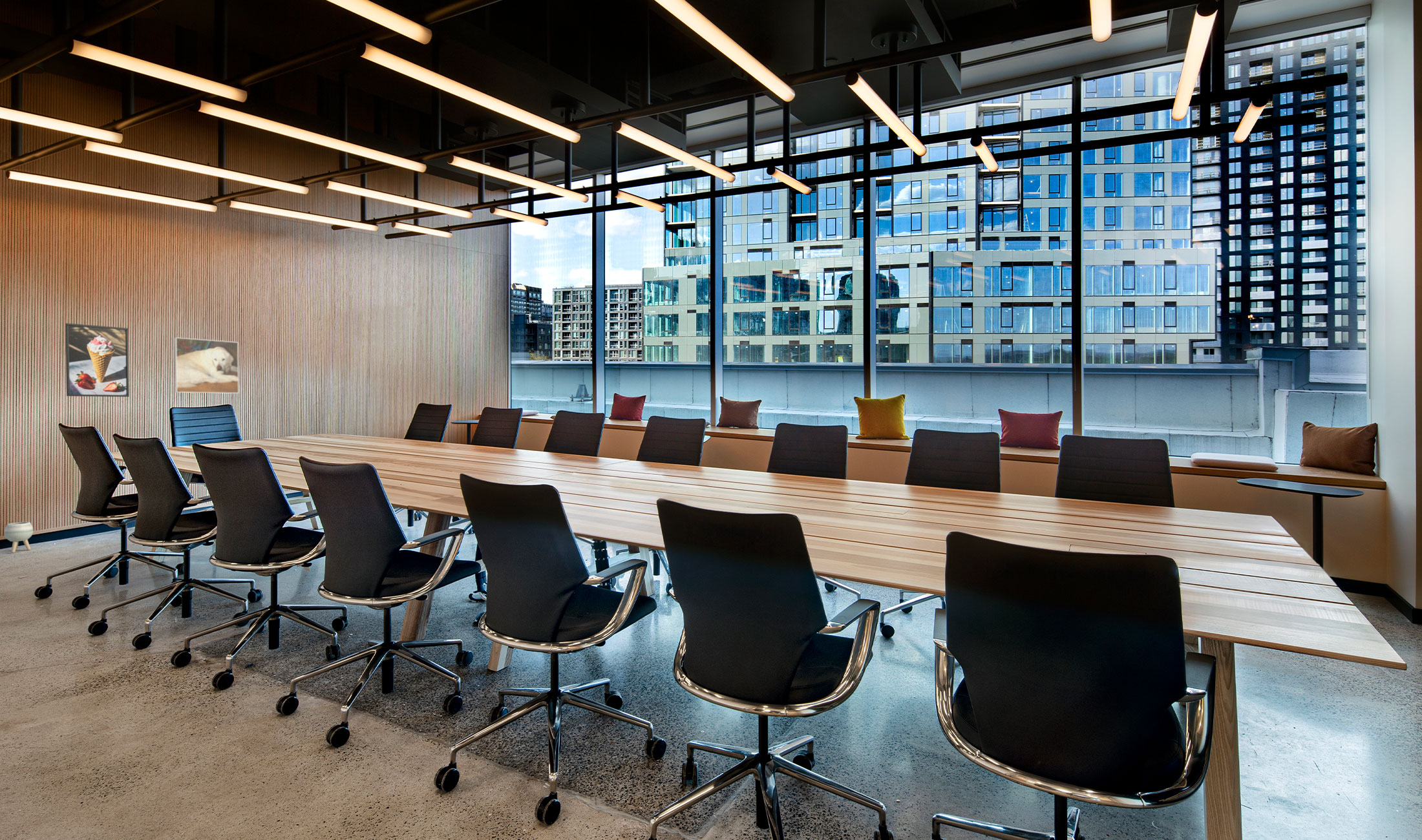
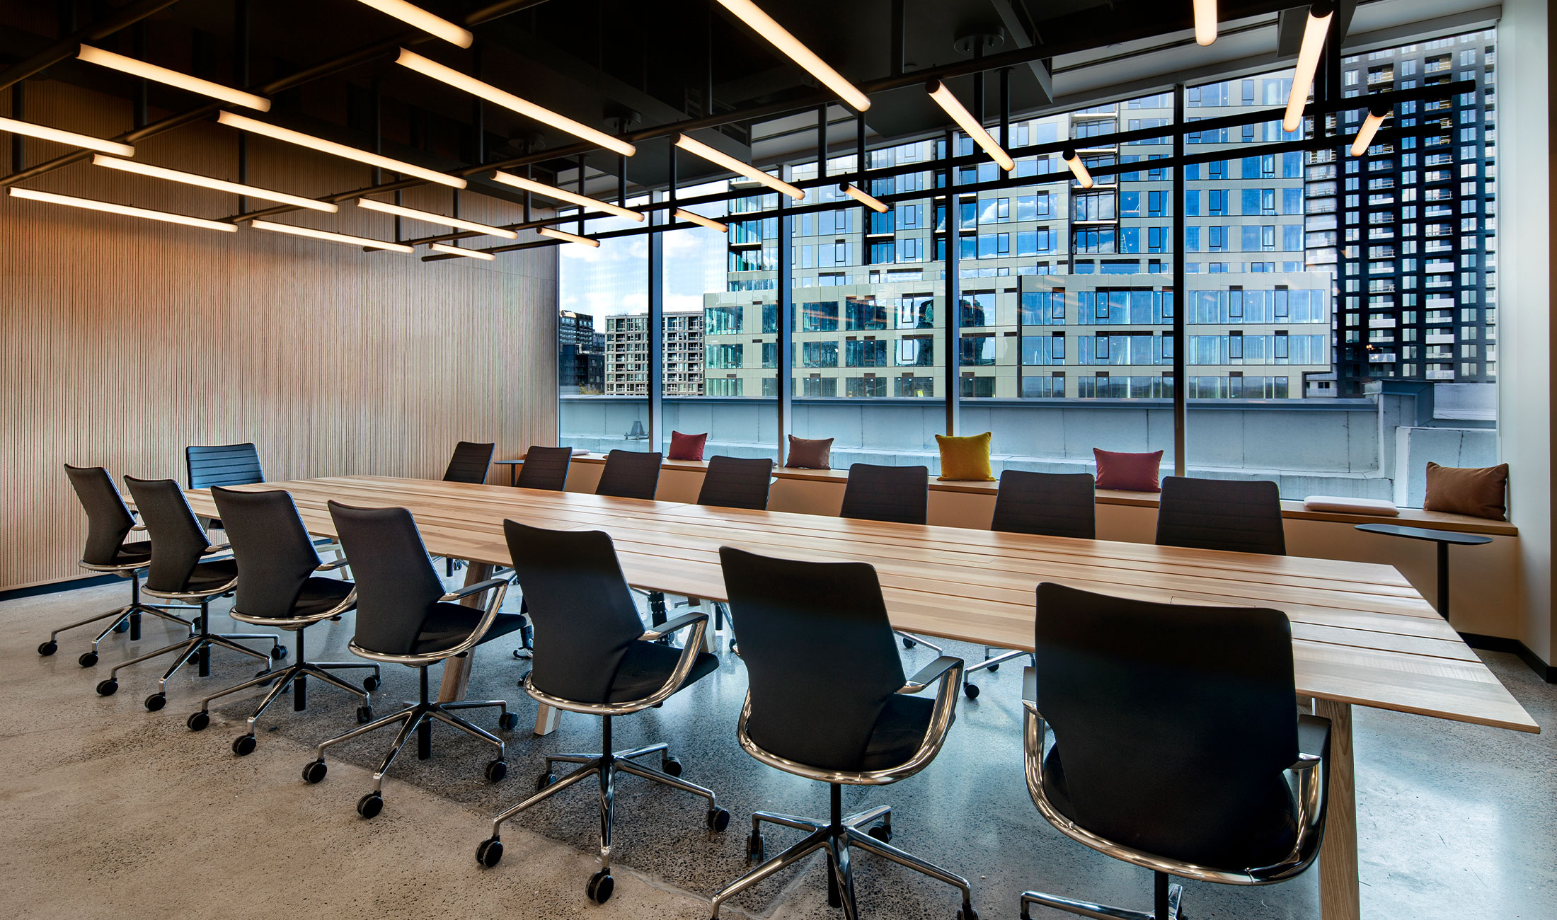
- planter [4,521,34,553]
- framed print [65,322,130,397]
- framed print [174,337,239,394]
